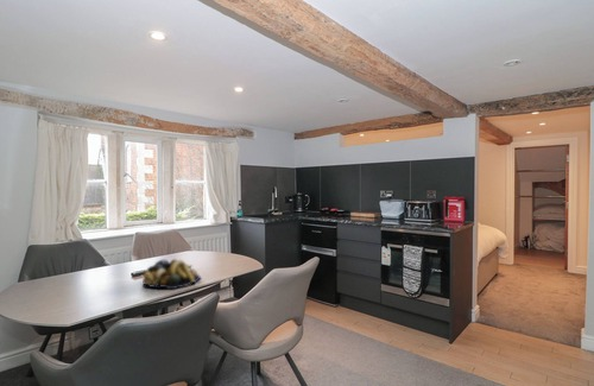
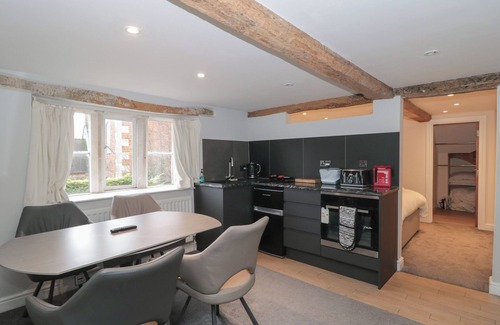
- fruit bowl [141,258,202,290]
